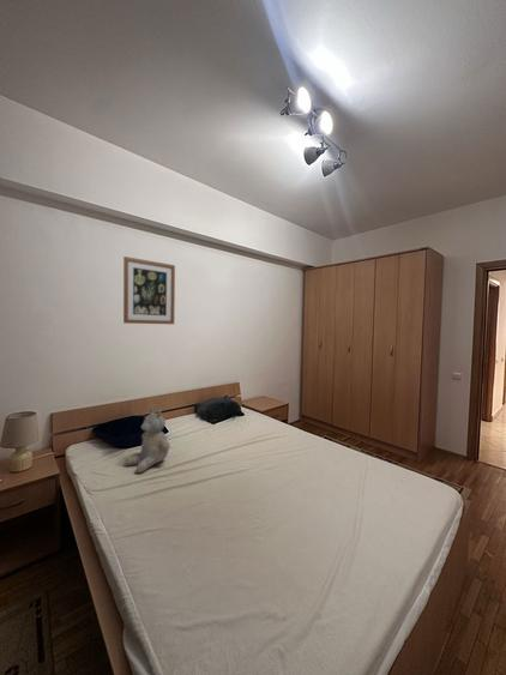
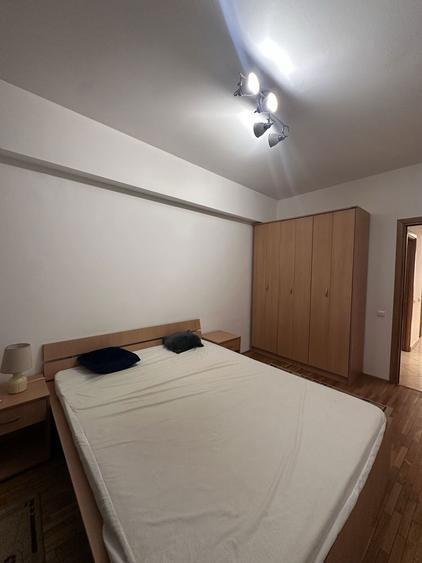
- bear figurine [125,406,171,474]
- wall art [122,255,176,325]
